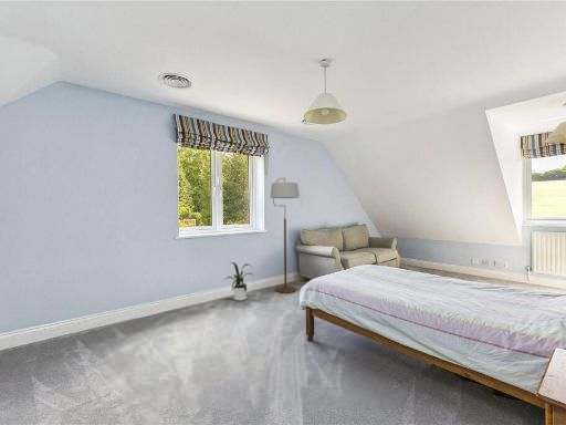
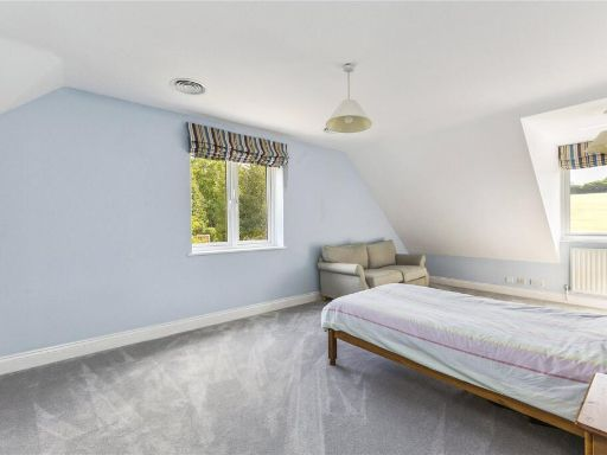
- house plant [220,261,254,302]
- floor lamp [270,177,301,294]
